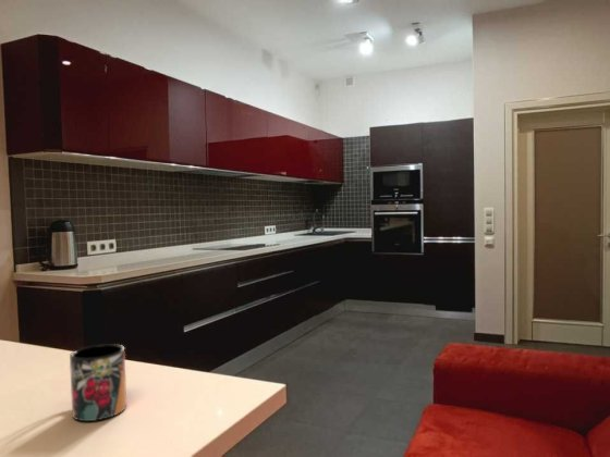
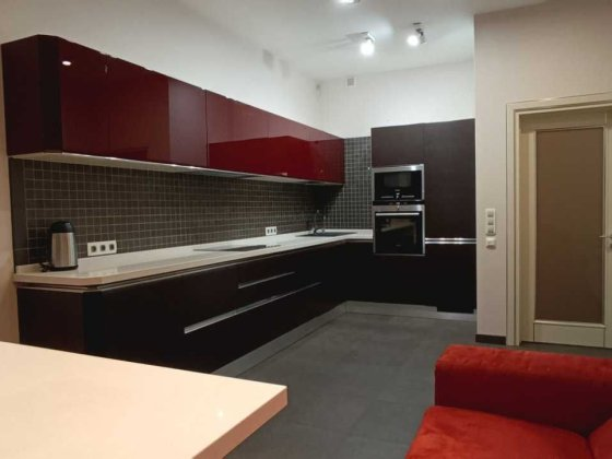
- mug [69,343,127,422]
